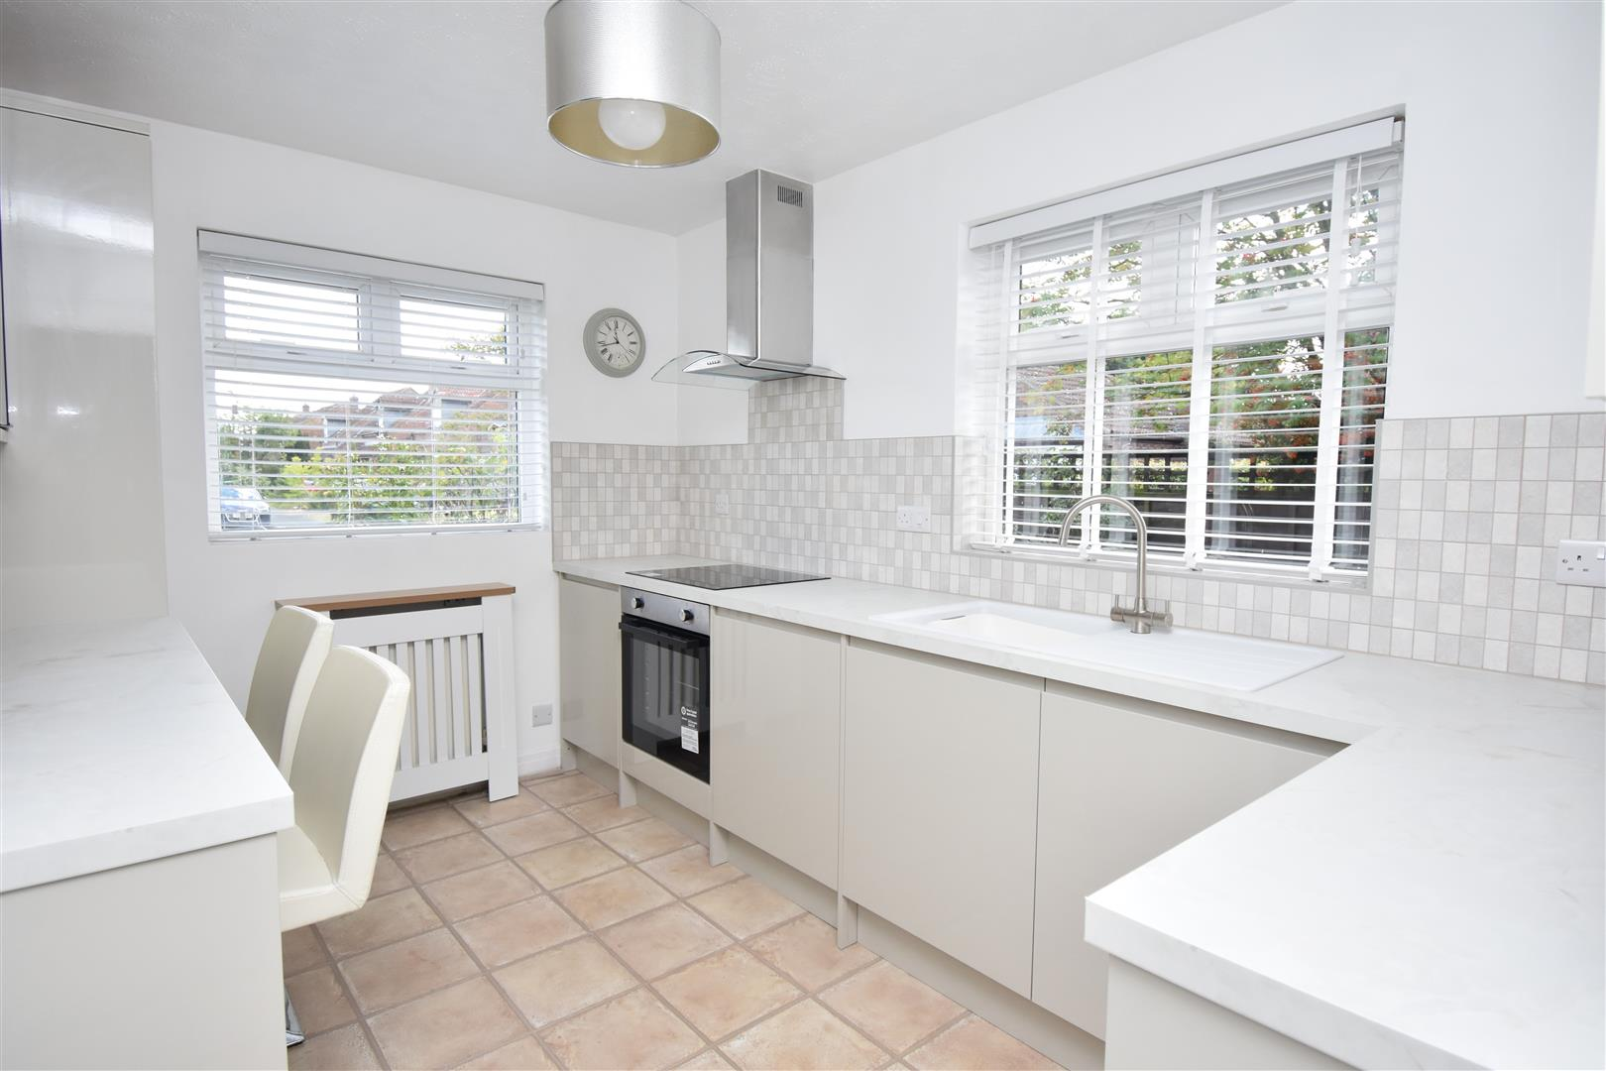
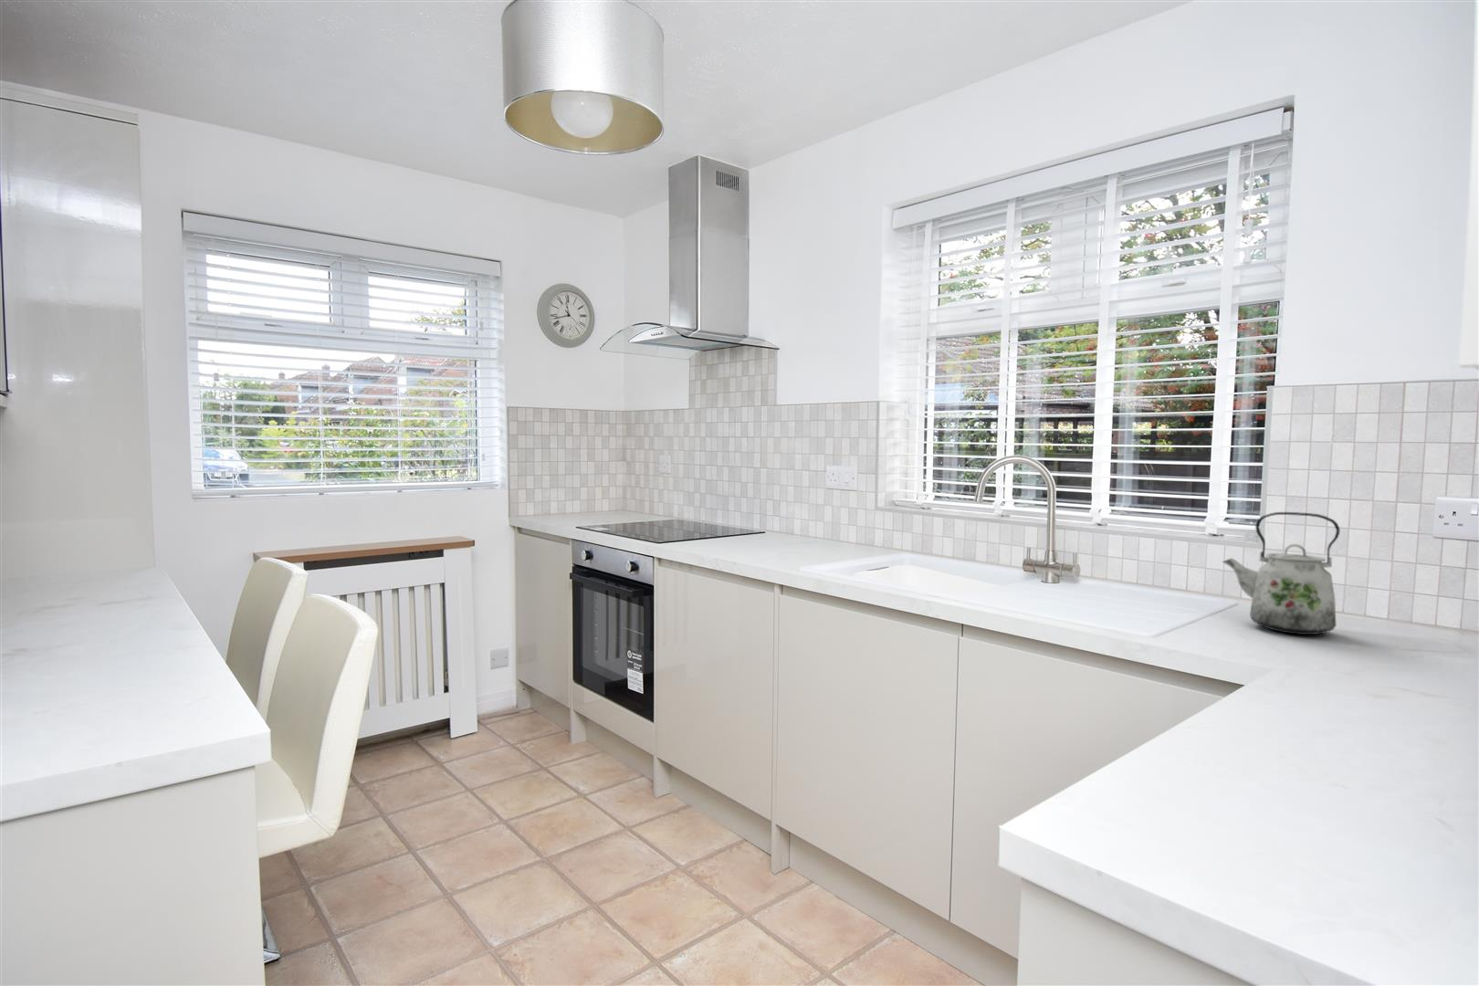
+ kettle [1221,512,1341,635]
